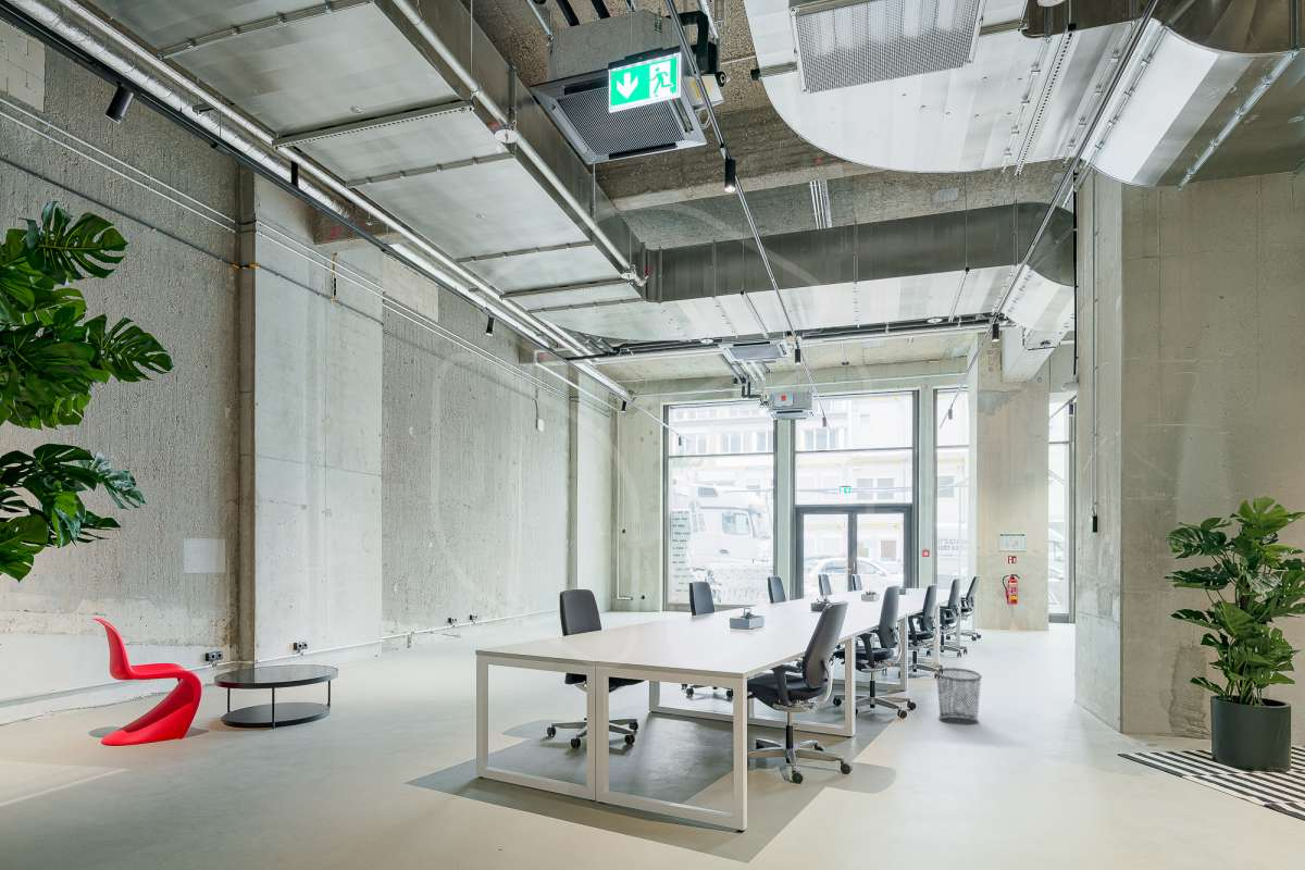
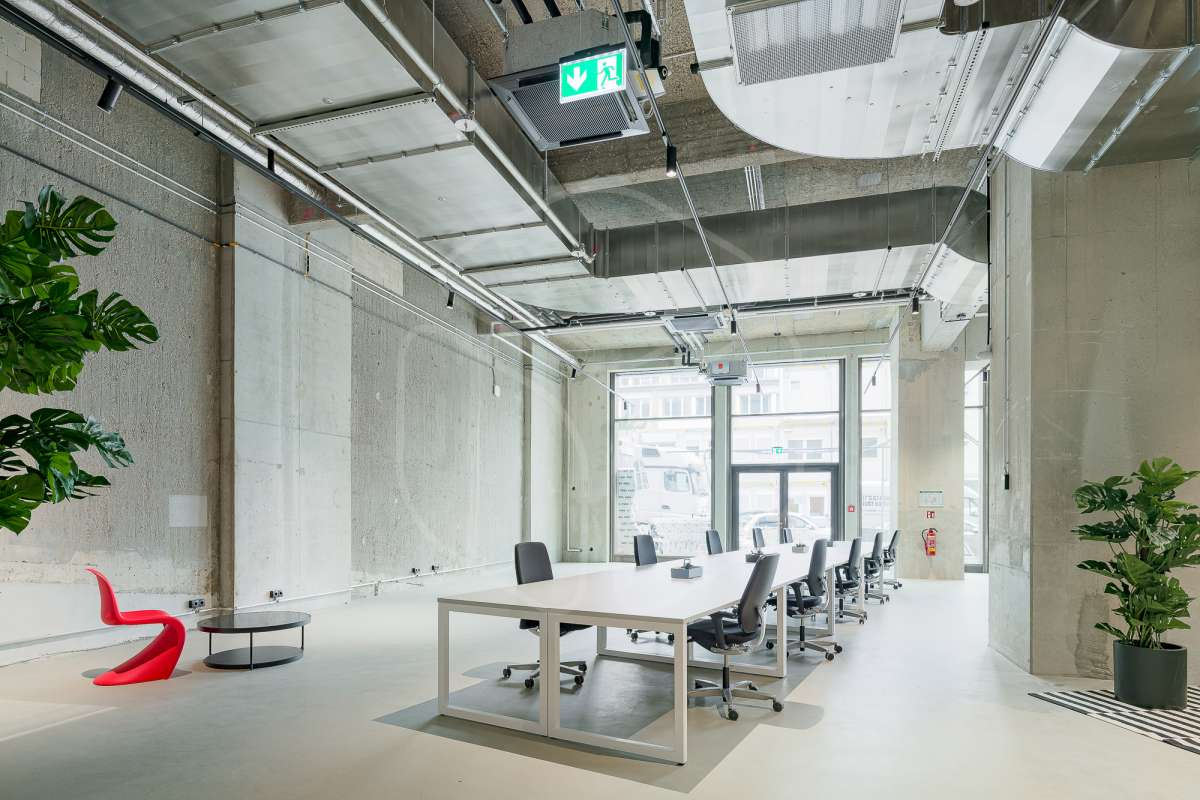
- waste bin [934,667,983,726]
